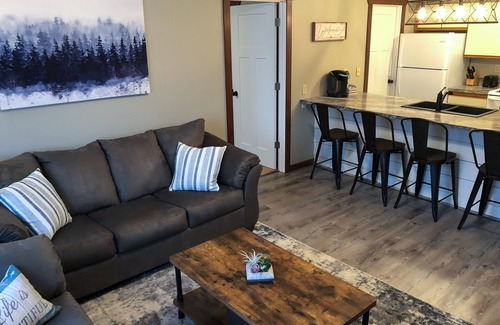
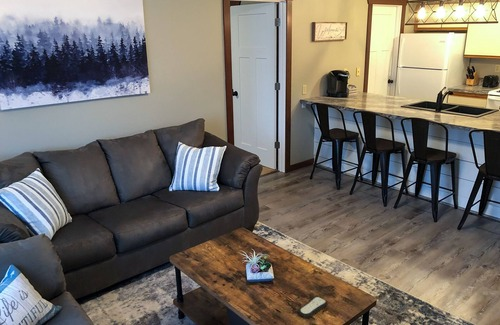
+ remote control [297,296,329,319]
